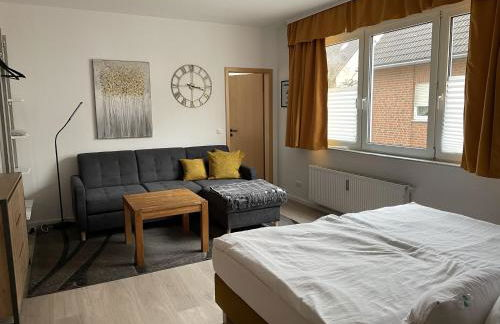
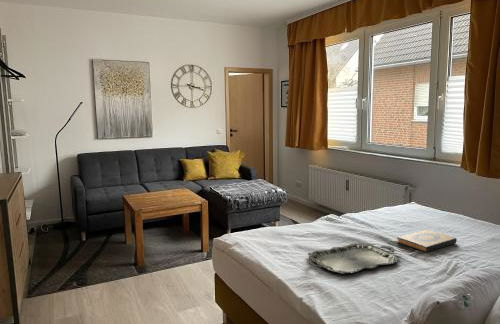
+ serving tray [307,242,401,275]
+ hardback book [396,229,458,253]
